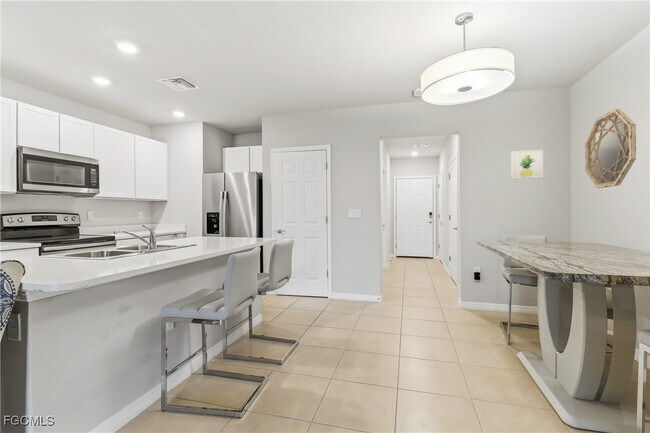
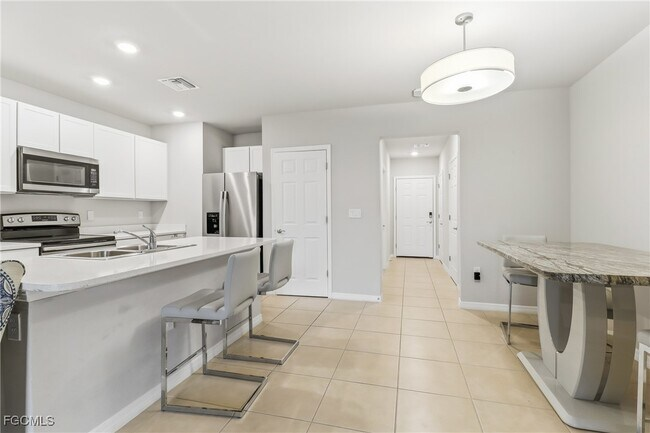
- home mirror [584,108,637,189]
- wall art [510,149,544,179]
